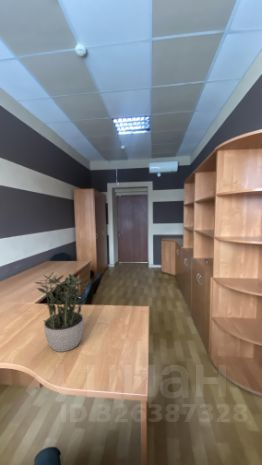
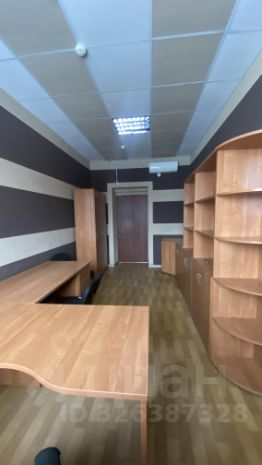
- potted plant [33,272,90,353]
